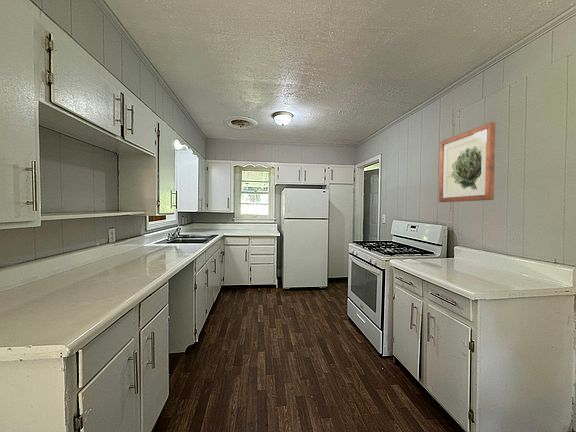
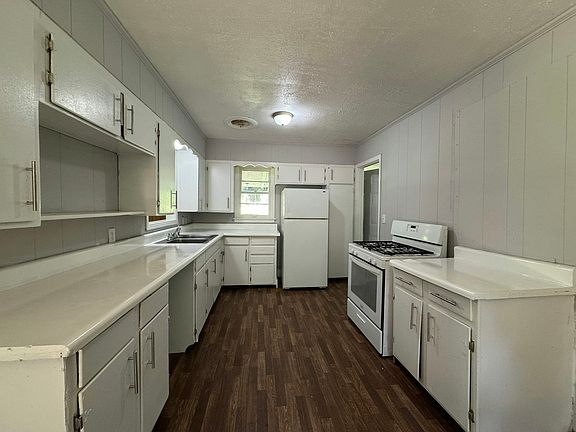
- wall art [438,121,496,203]
